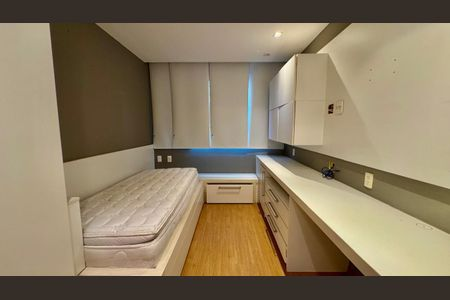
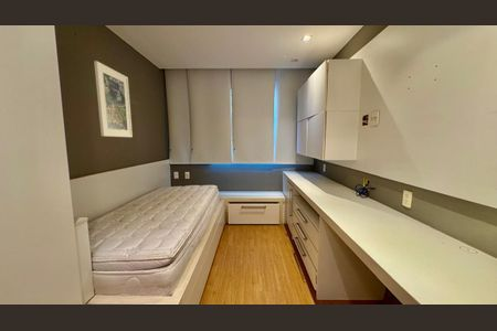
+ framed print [93,60,134,138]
